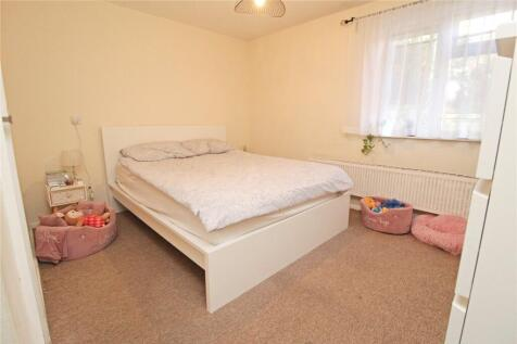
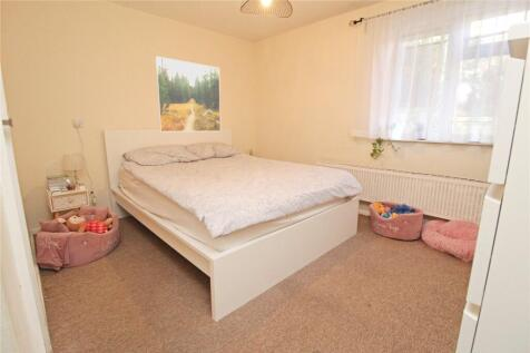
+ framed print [155,55,222,133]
